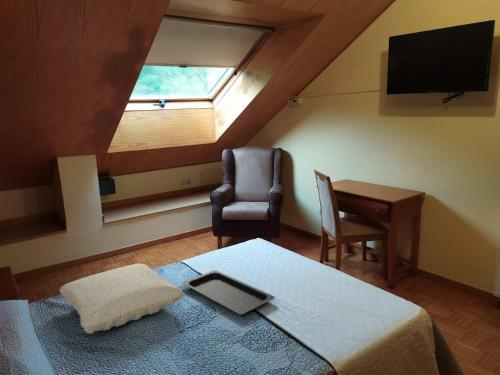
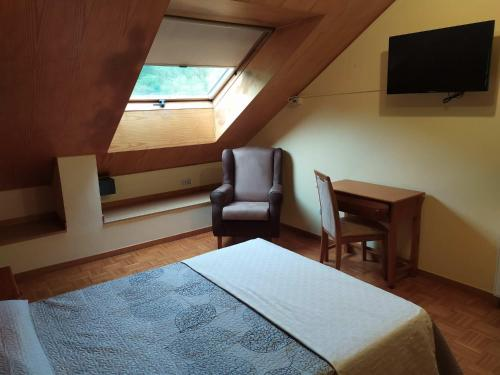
- pillow [59,263,184,335]
- serving tray [182,269,276,315]
